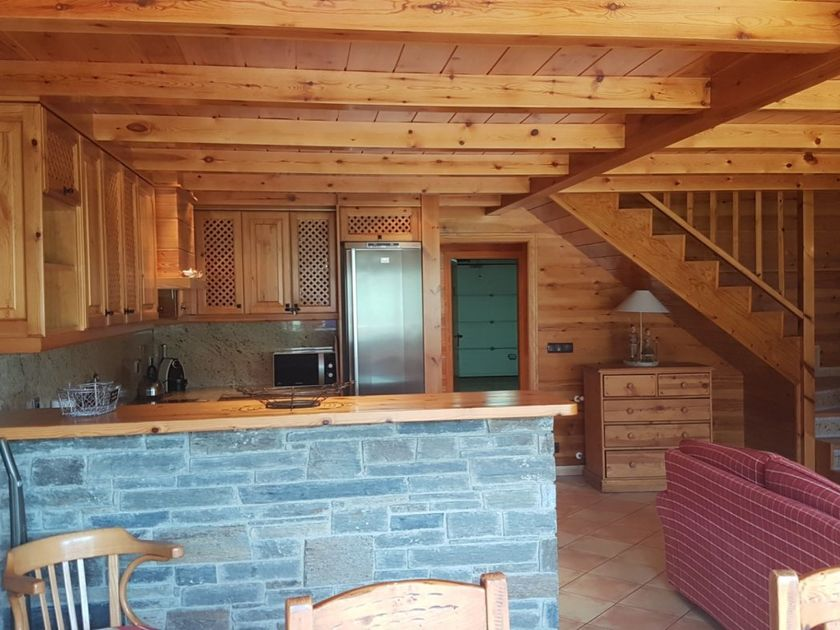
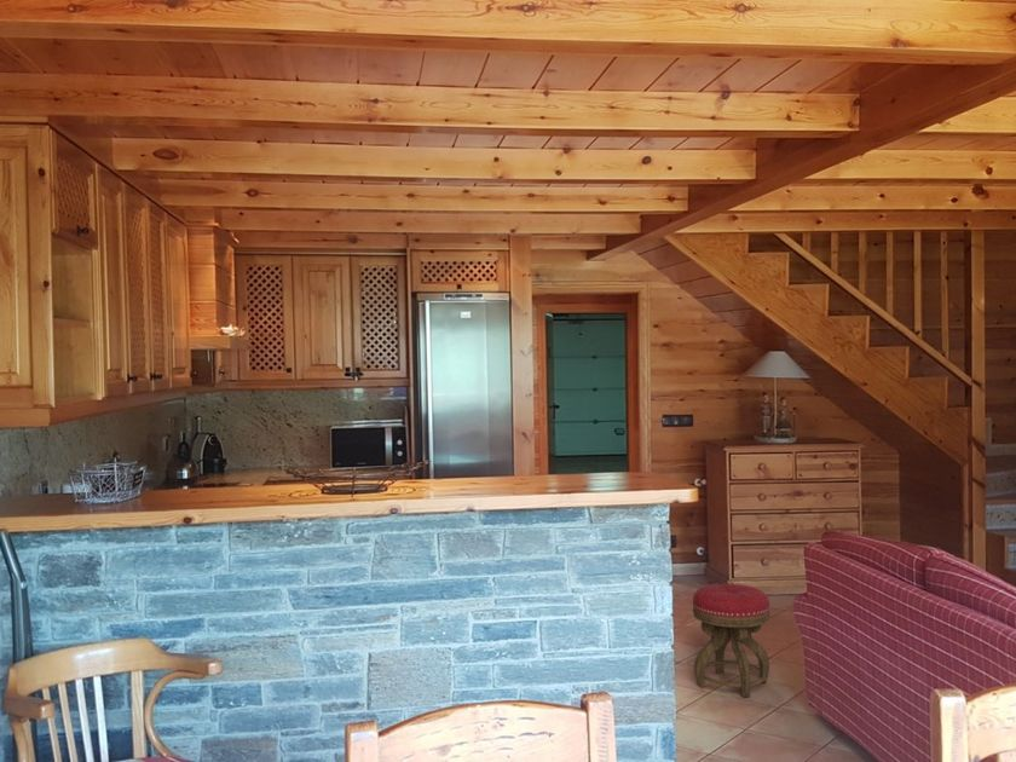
+ stool [692,582,772,698]
